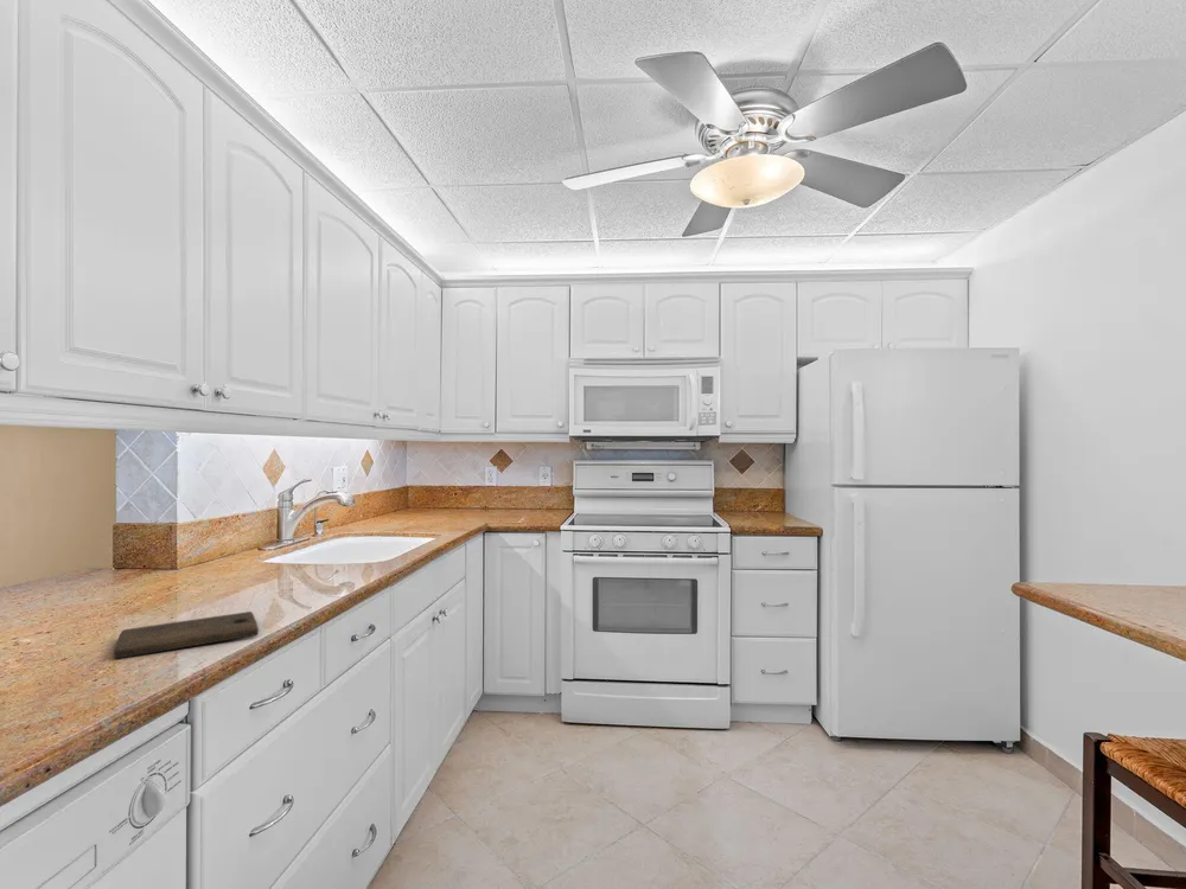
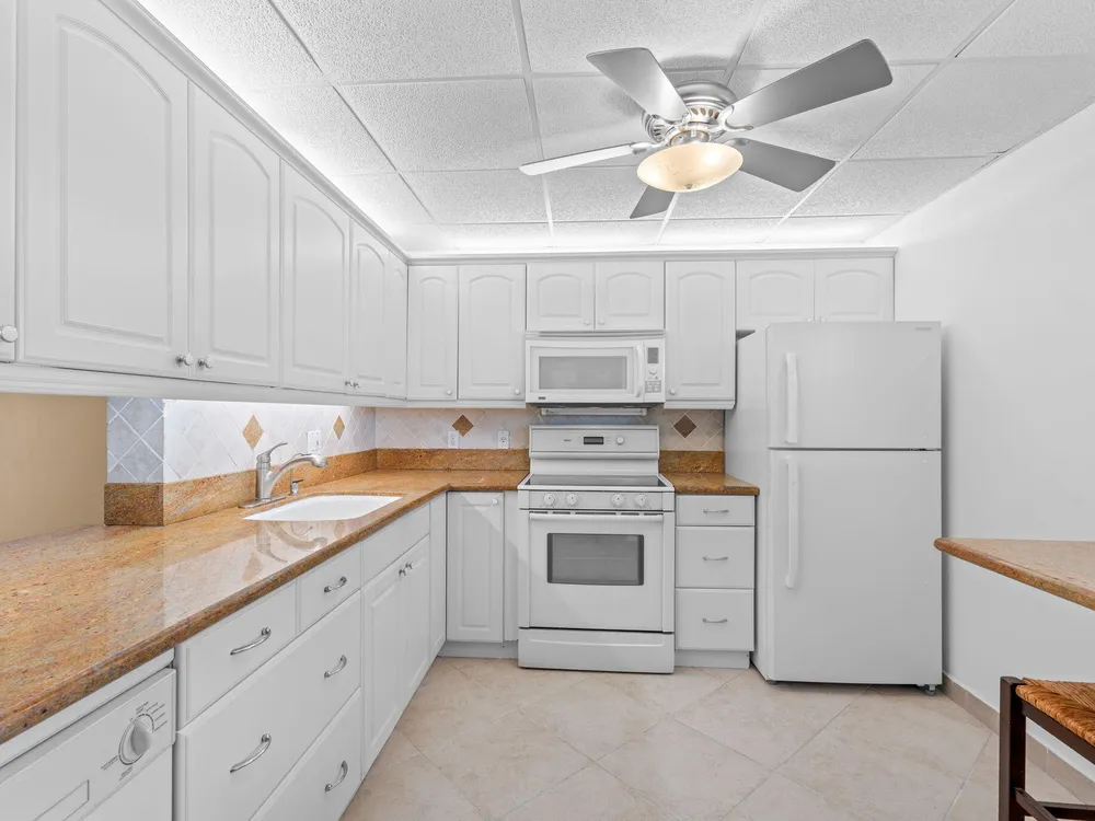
- cutting board [113,610,260,660]
